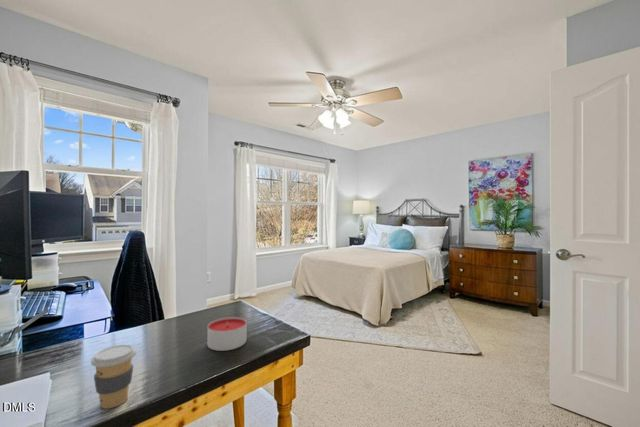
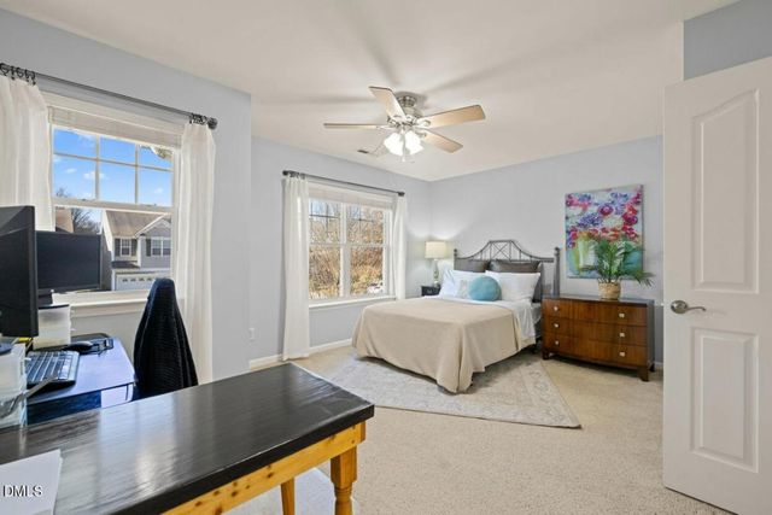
- candle [207,316,248,352]
- coffee cup [90,343,137,409]
